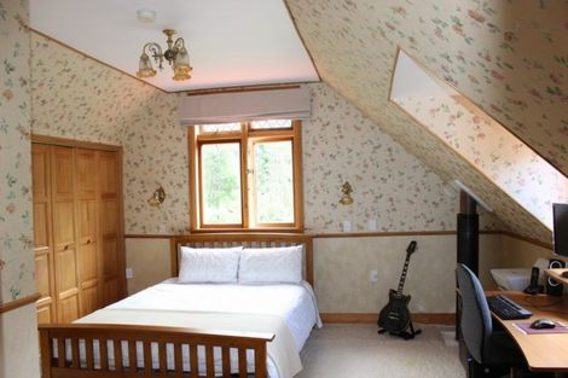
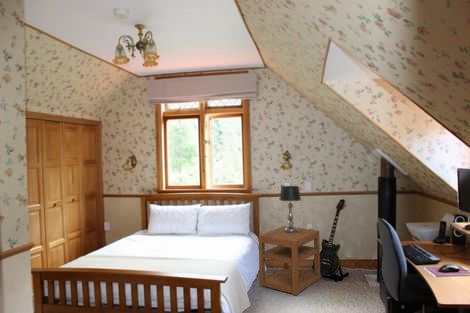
+ table lamp [278,185,302,232]
+ nightstand [258,225,321,297]
